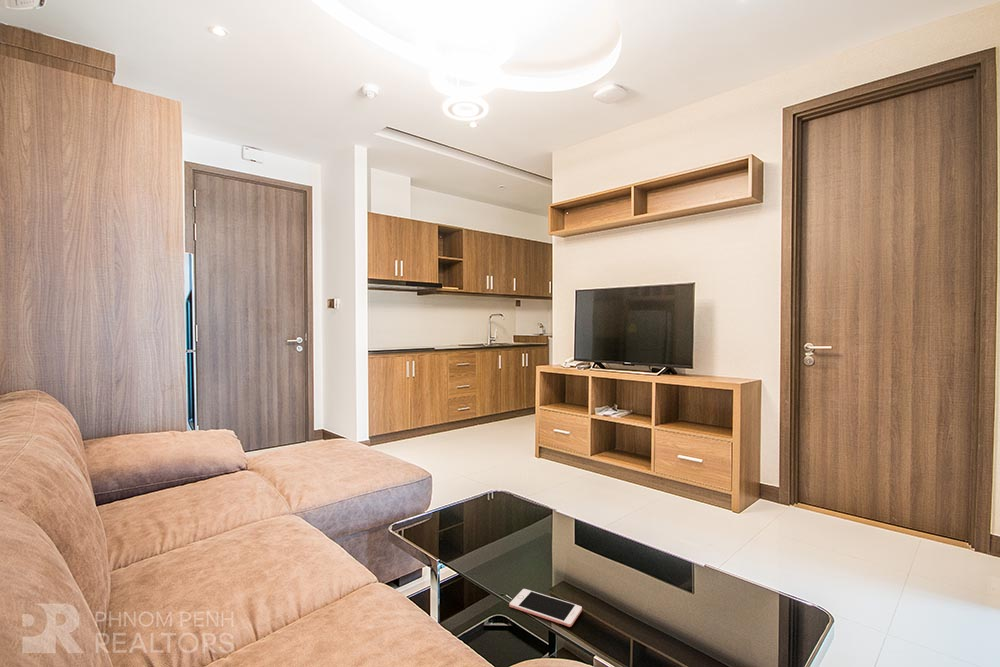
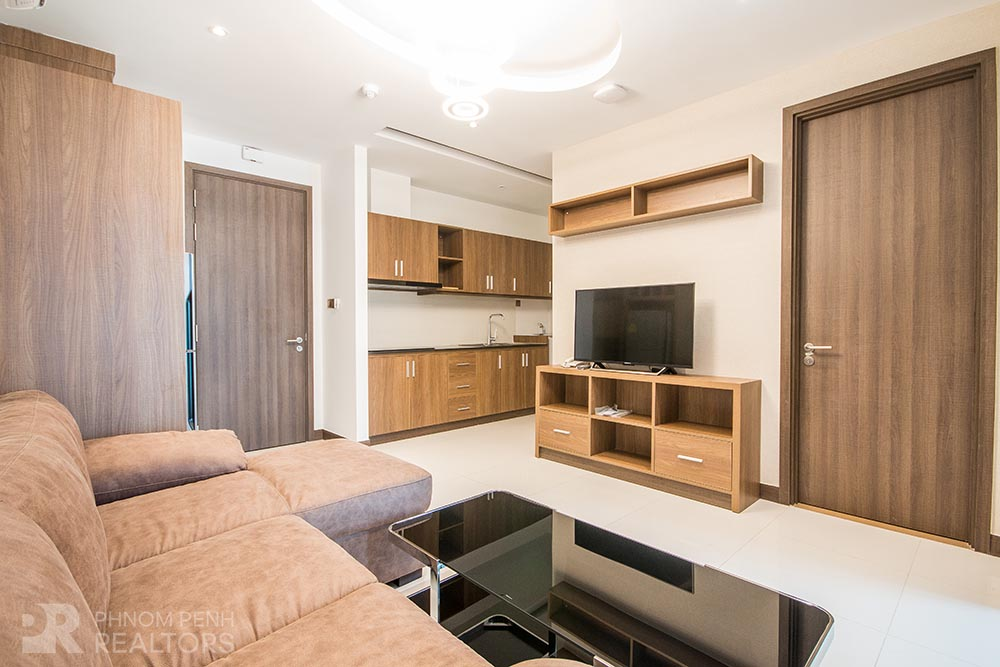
- cell phone [508,588,583,628]
